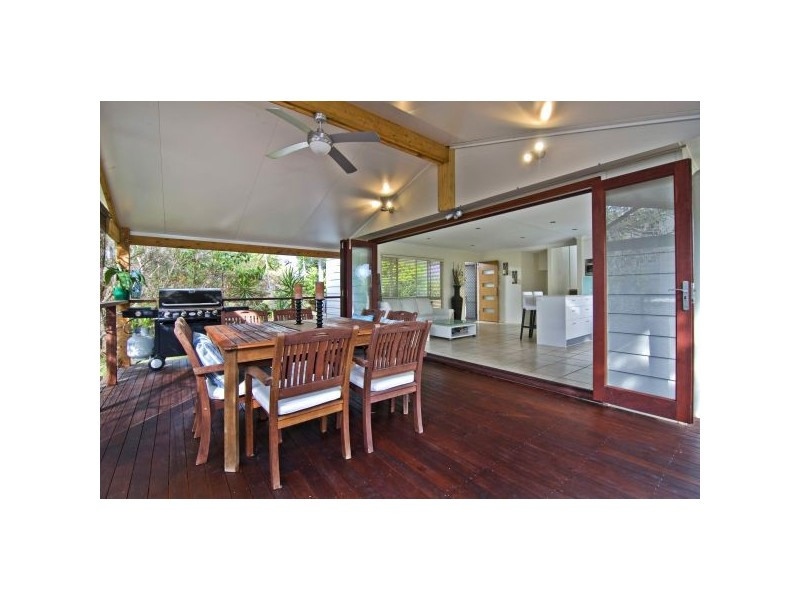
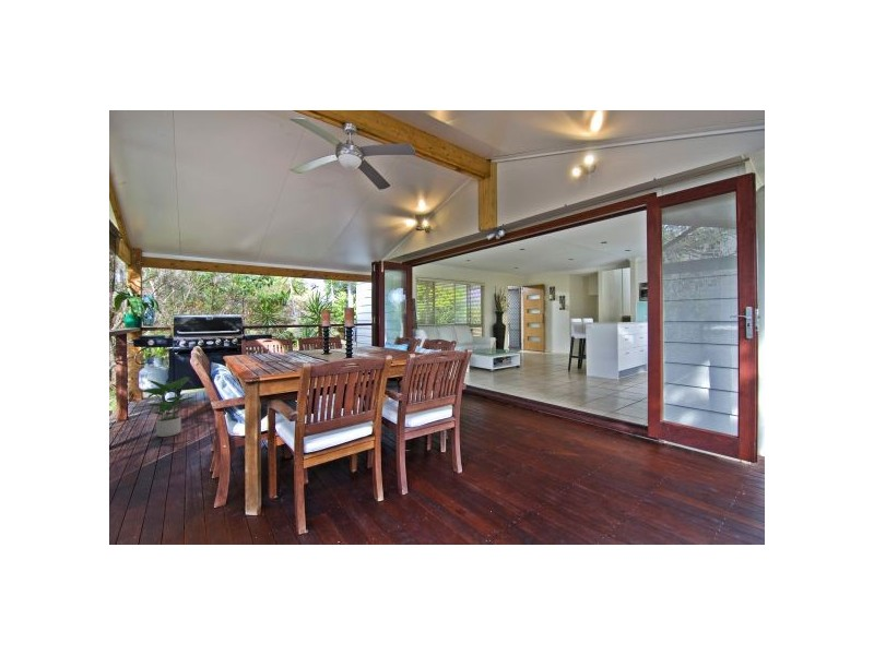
+ potted plant [139,376,196,438]
